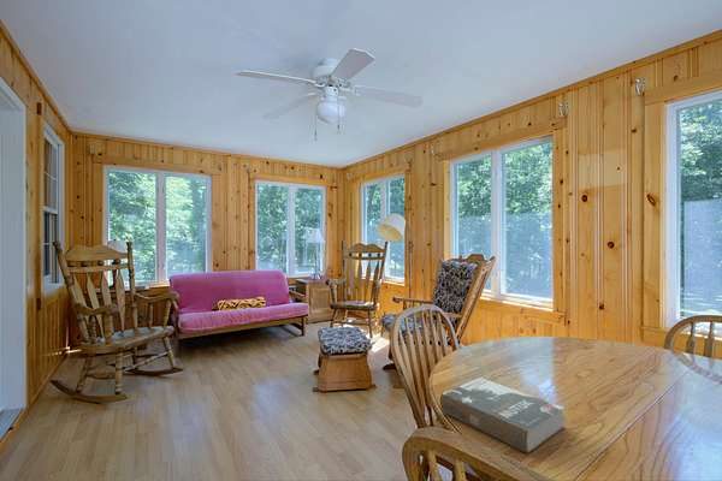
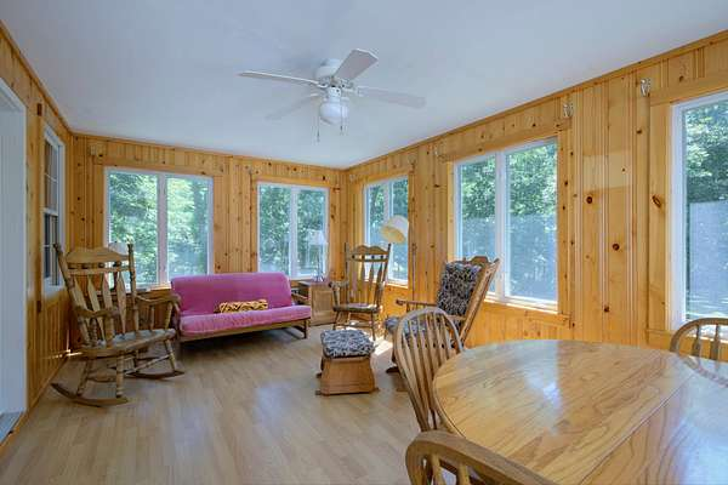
- book [439,376,566,455]
